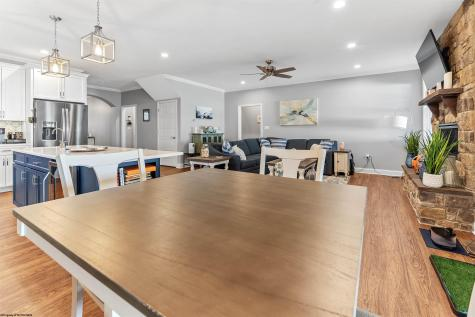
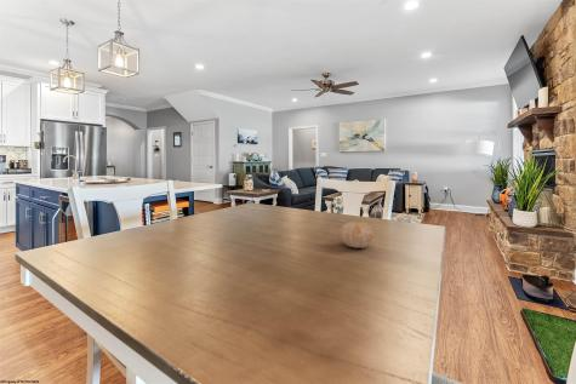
+ fruit [338,220,375,250]
